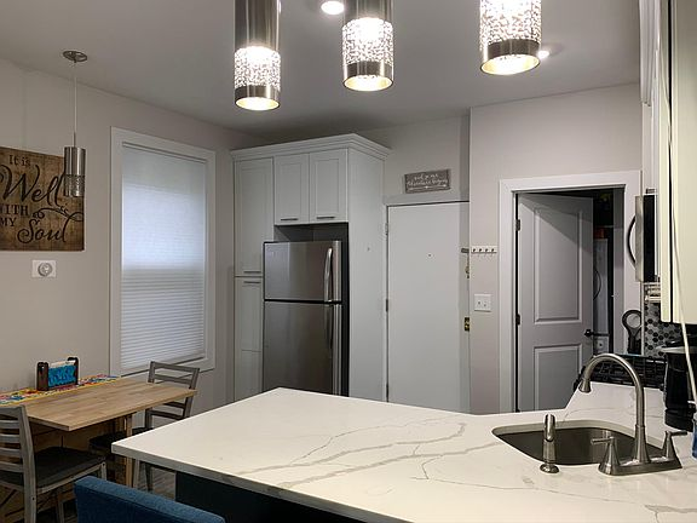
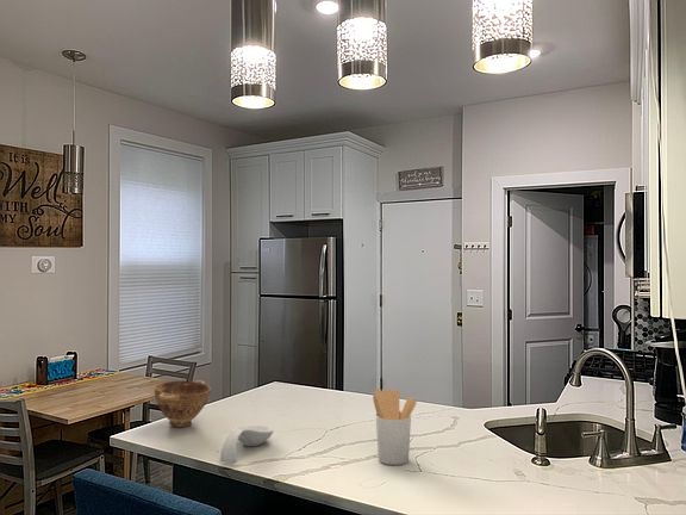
+ spoon rest [219,424,274,464]
+ bowl [154,379,212,428]
+ utensil holder [372,387,418,466]
